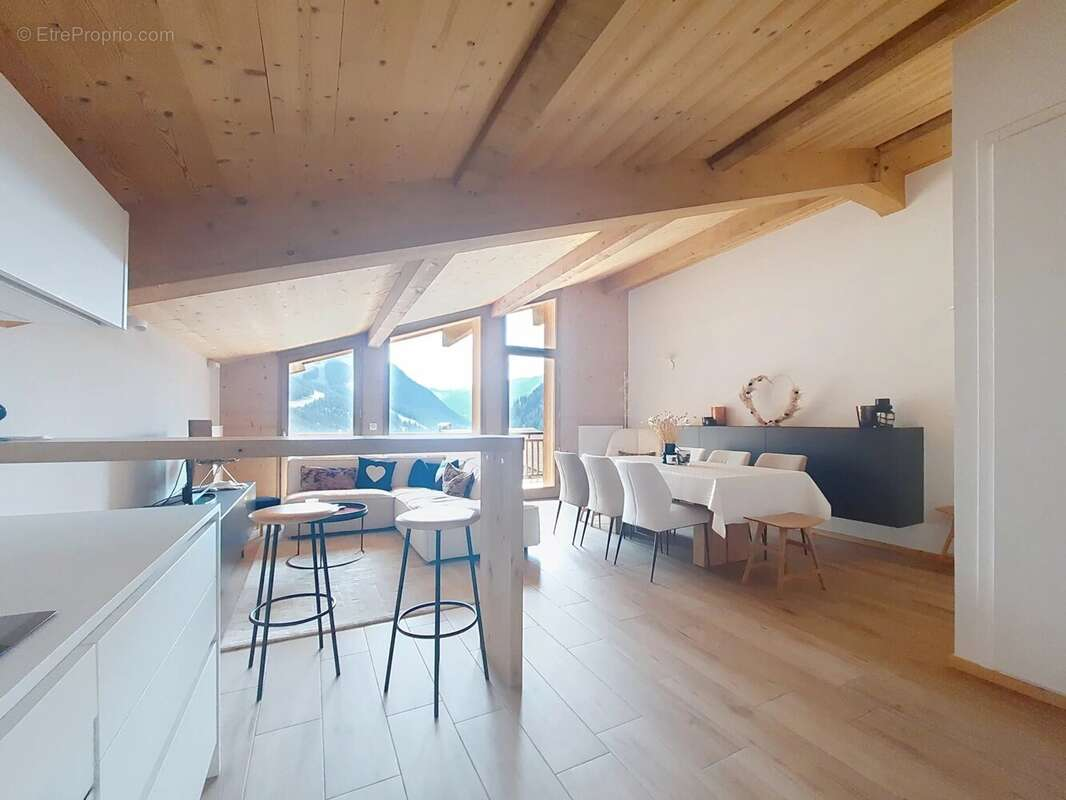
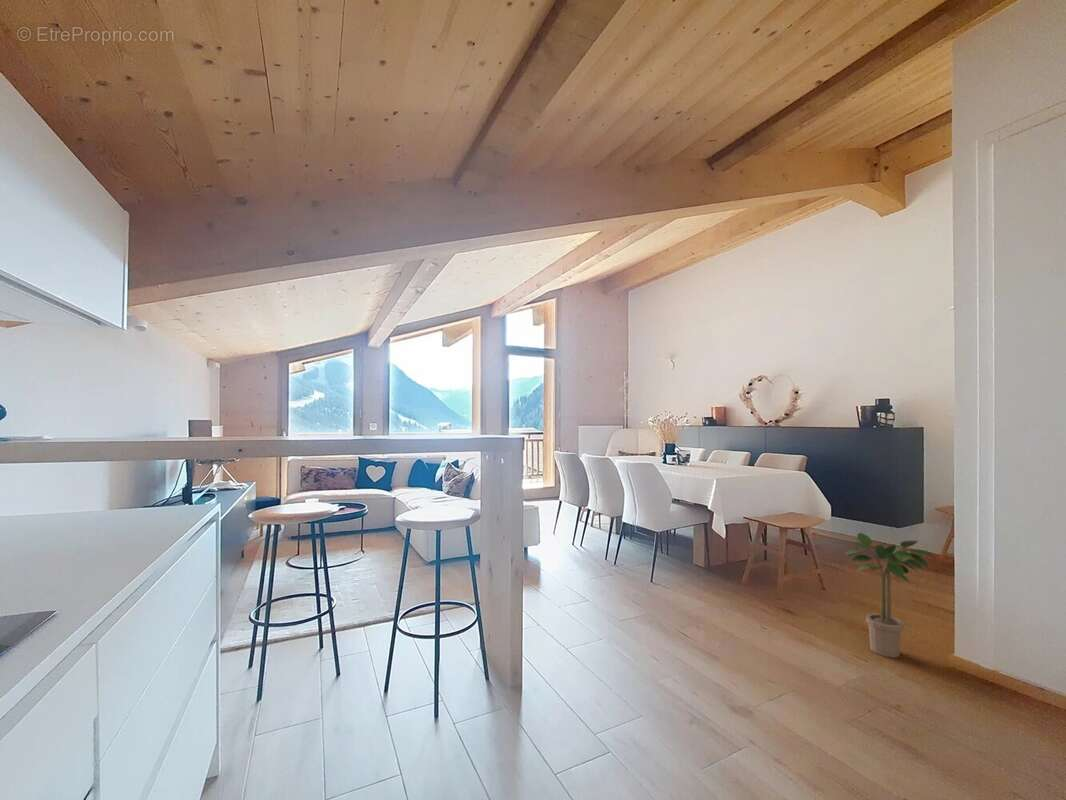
+ potted plant [843,532,934,659]
